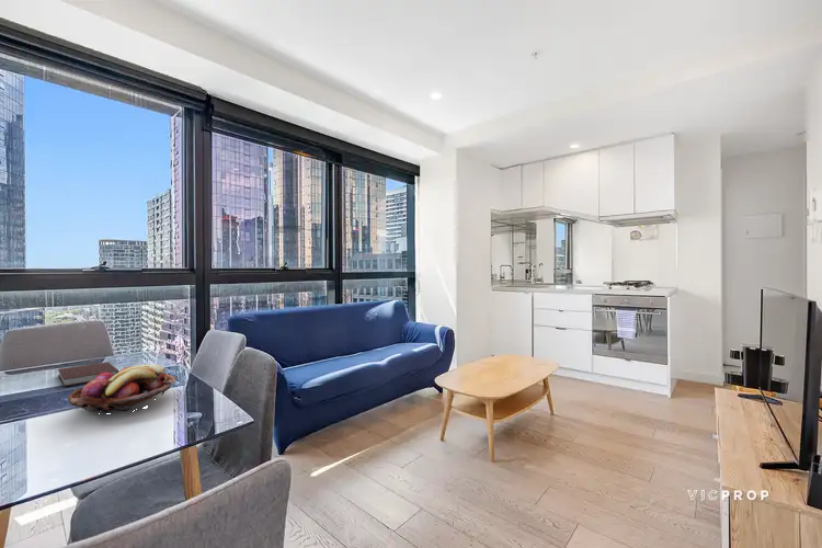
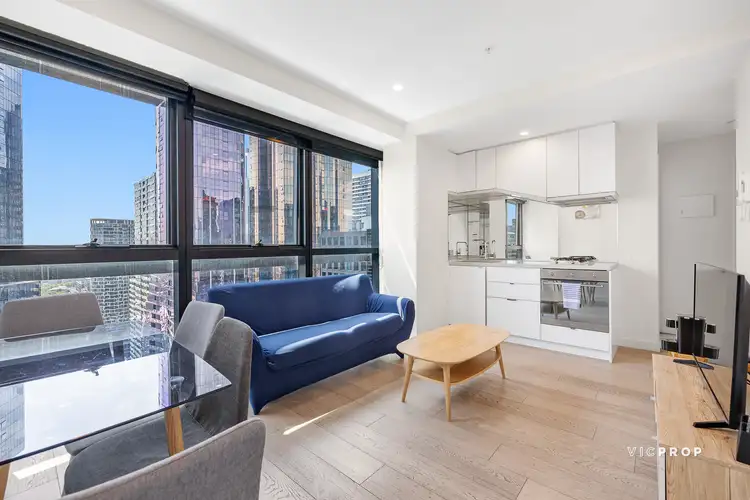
- fruit basket [67,363,178,414]
- notebook [57,361,119,387]
